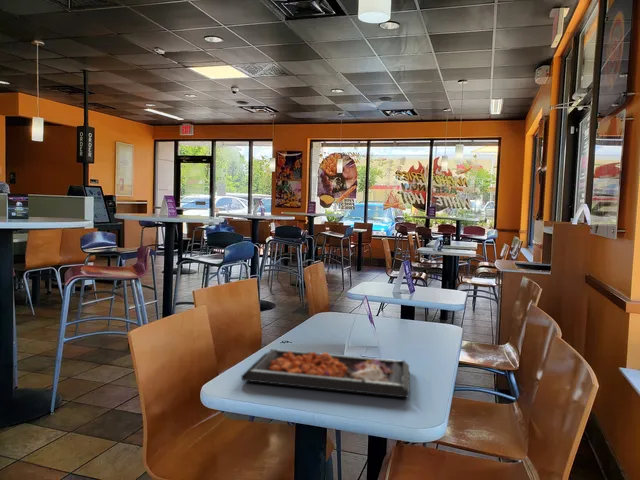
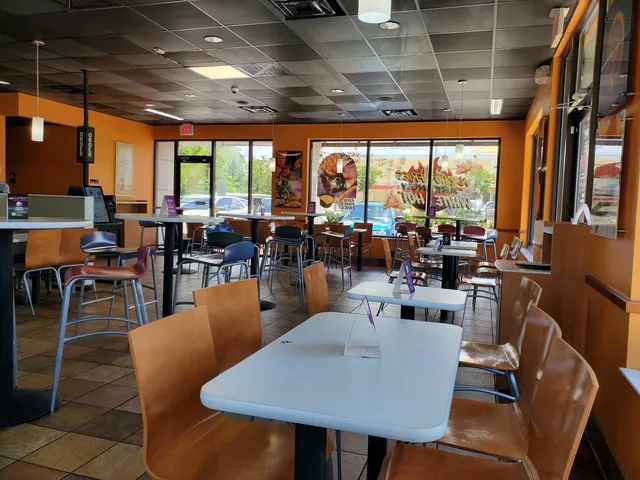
- food tray [240,348,411,399]
